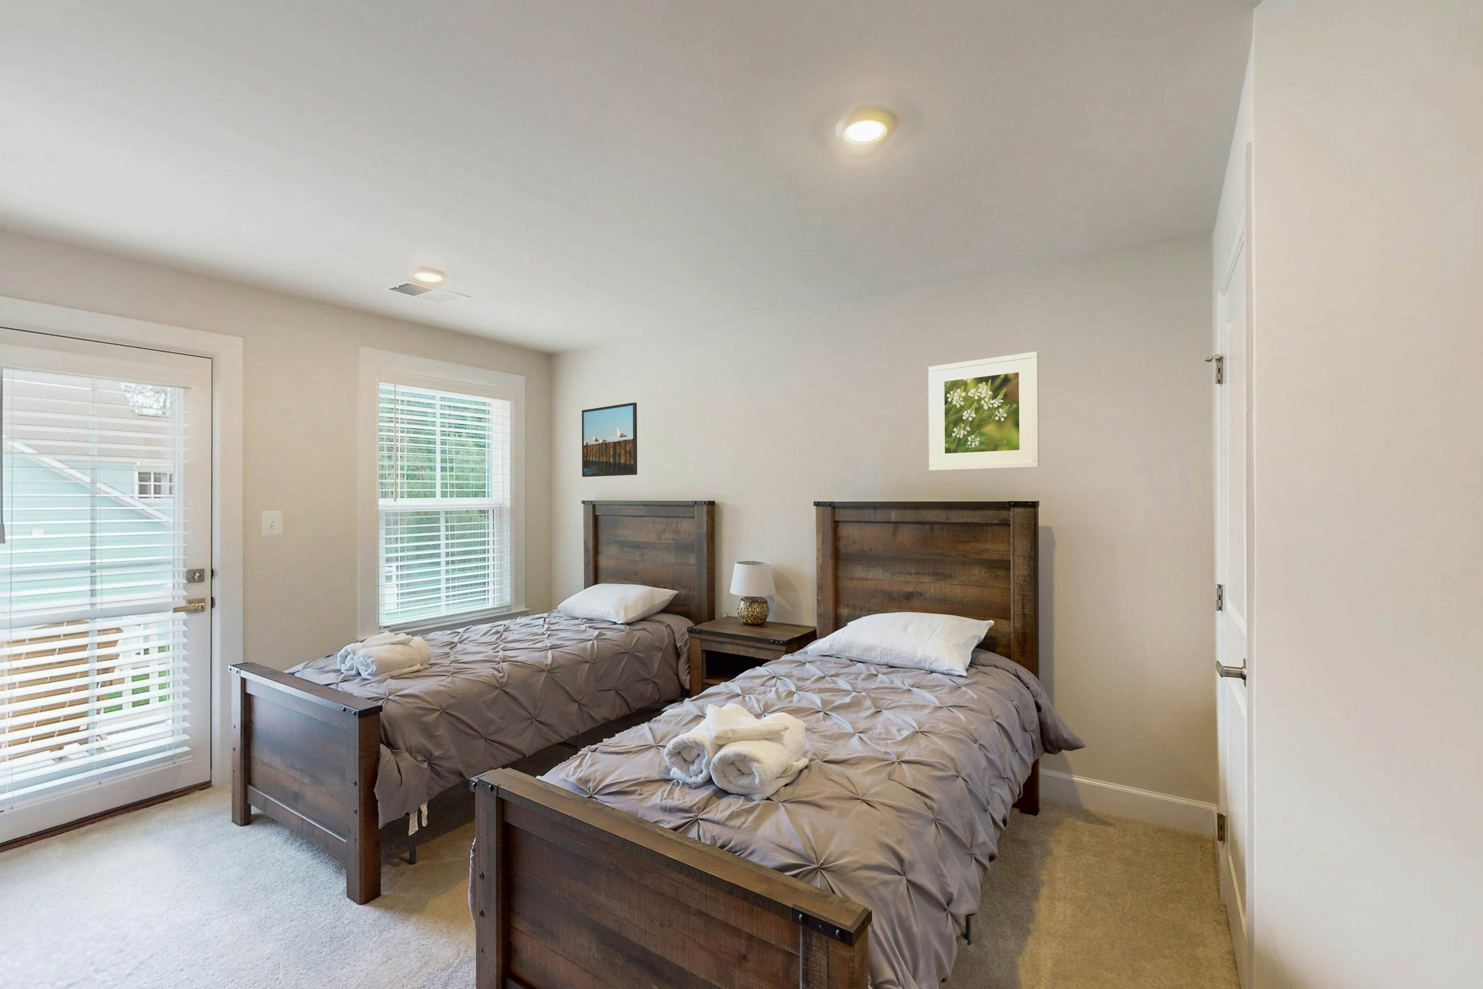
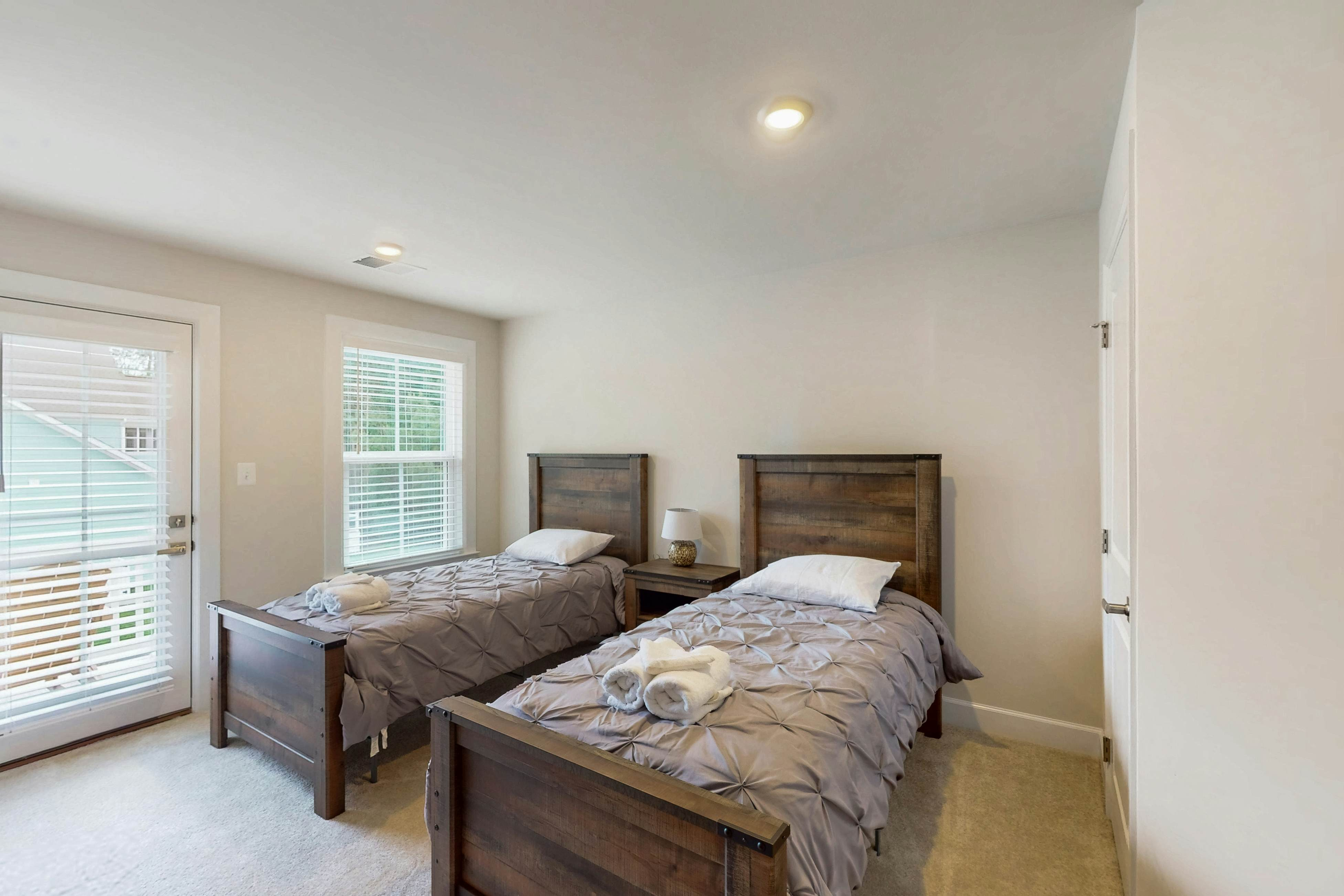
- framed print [582,402,638,478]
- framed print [928,351,1039,471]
